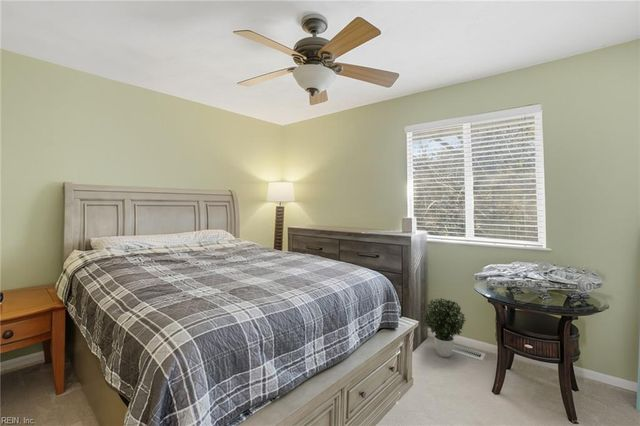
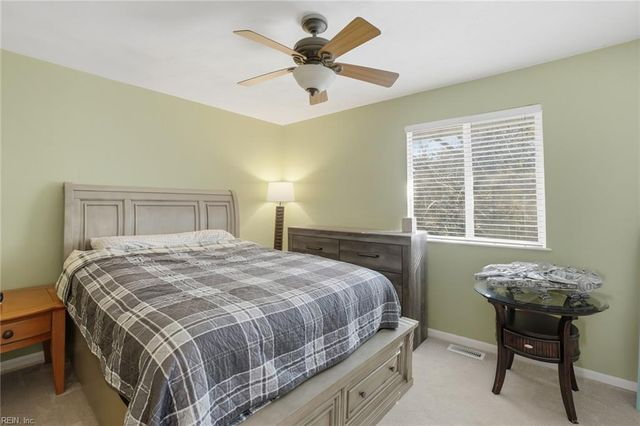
- potted plant [422,297,467,358]
